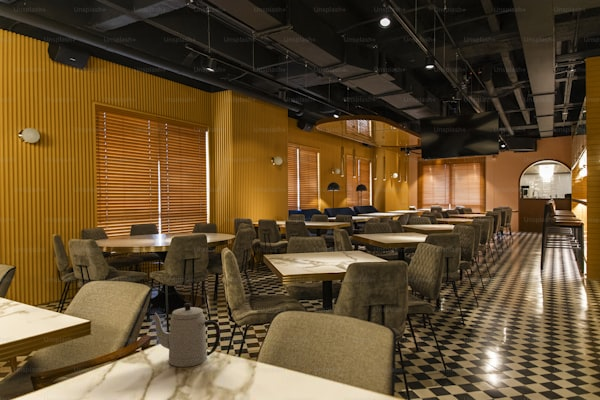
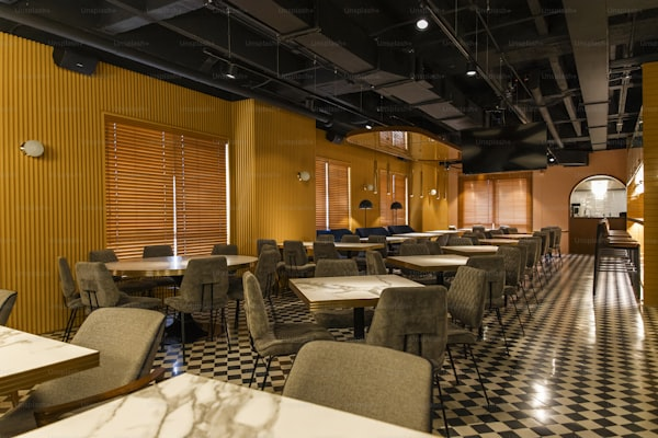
- teapot [151,302,221,368]
